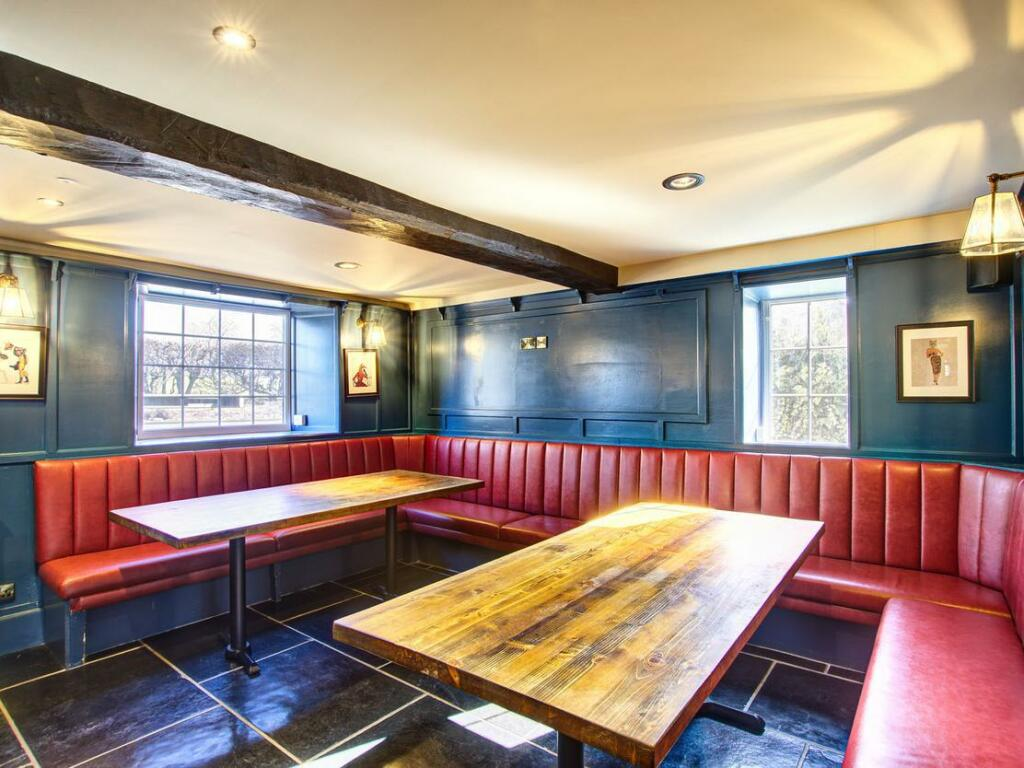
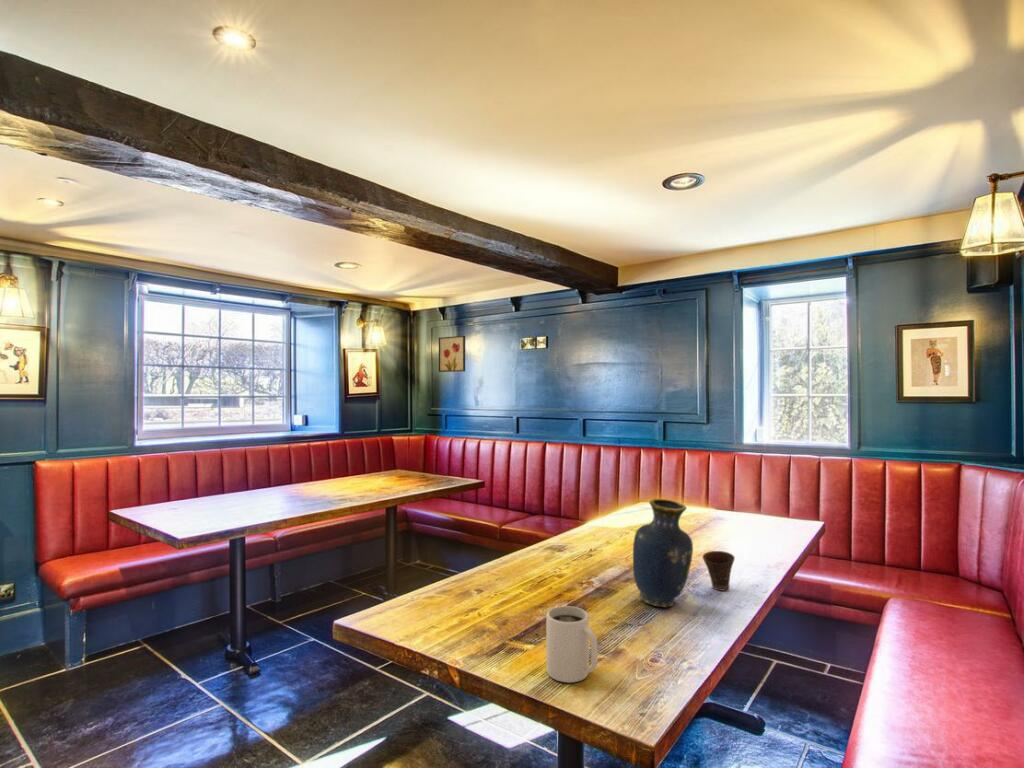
+ vase [632,498,694,609]
+ wall art [438,335,466,373]
+ cup [702,550,736,592]
+ mug [545,605,598,684]
